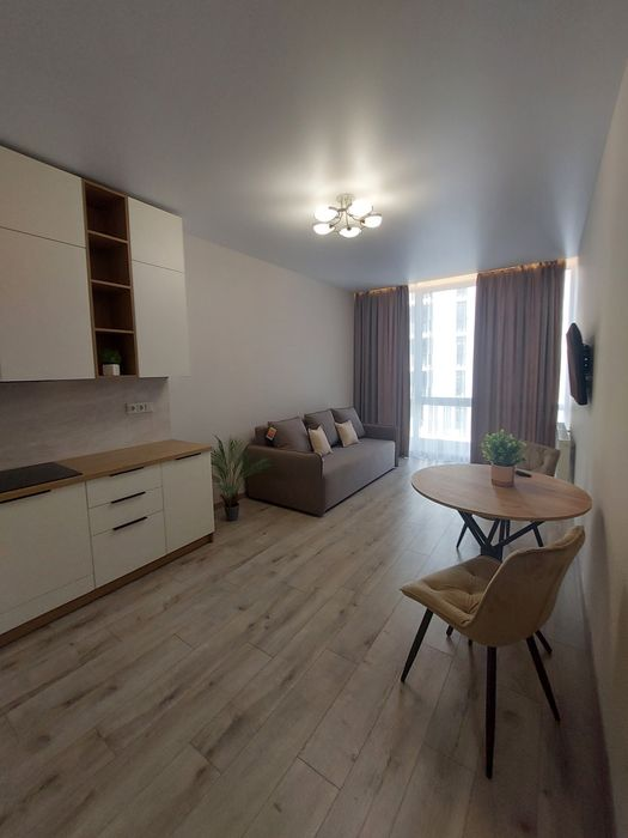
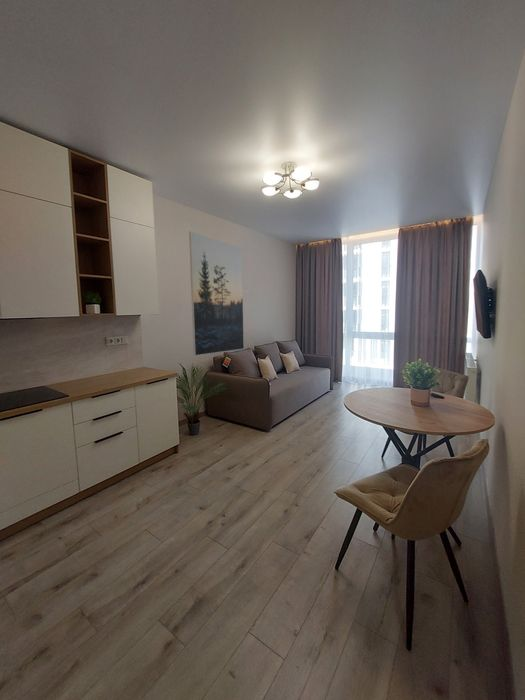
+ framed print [188,230,245,356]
